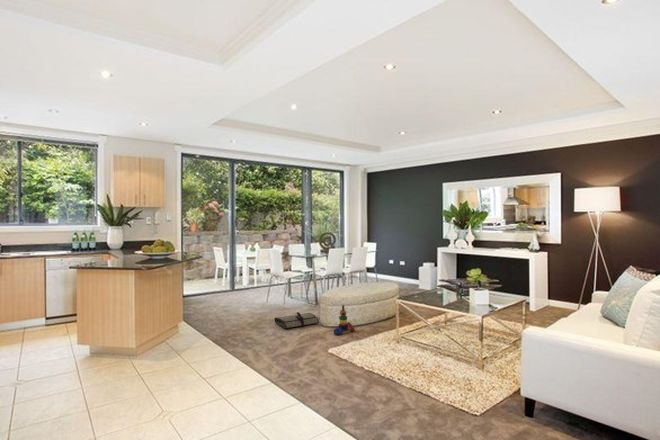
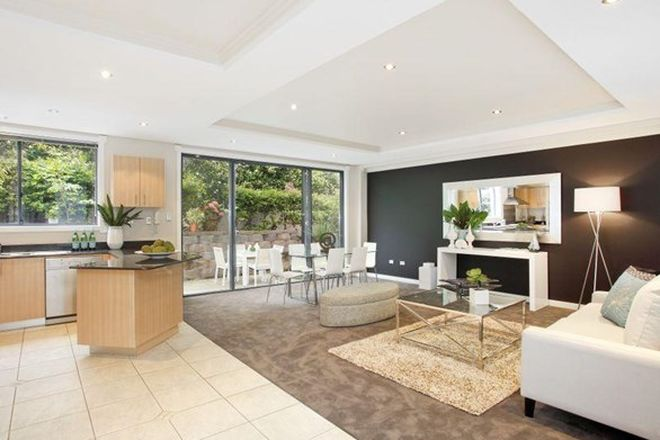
- tool roll [273,311,320,330]
- stacking toy [333,304,356,336]
